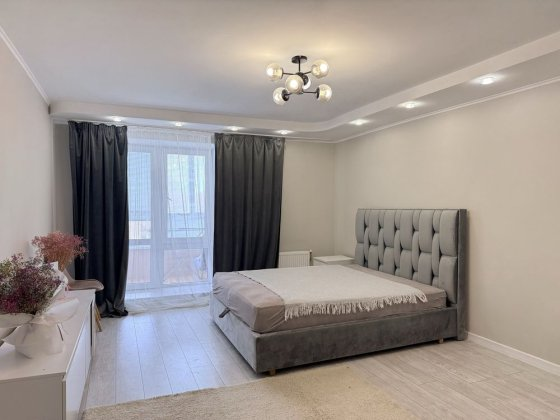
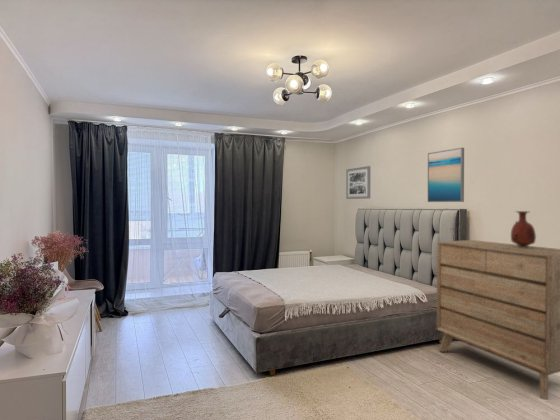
+ vase [510,210,537,248]
+ dresser [436,239,560,401]
+ wall art [345,165,371,200]
+ wall art [427,147,465,203]
